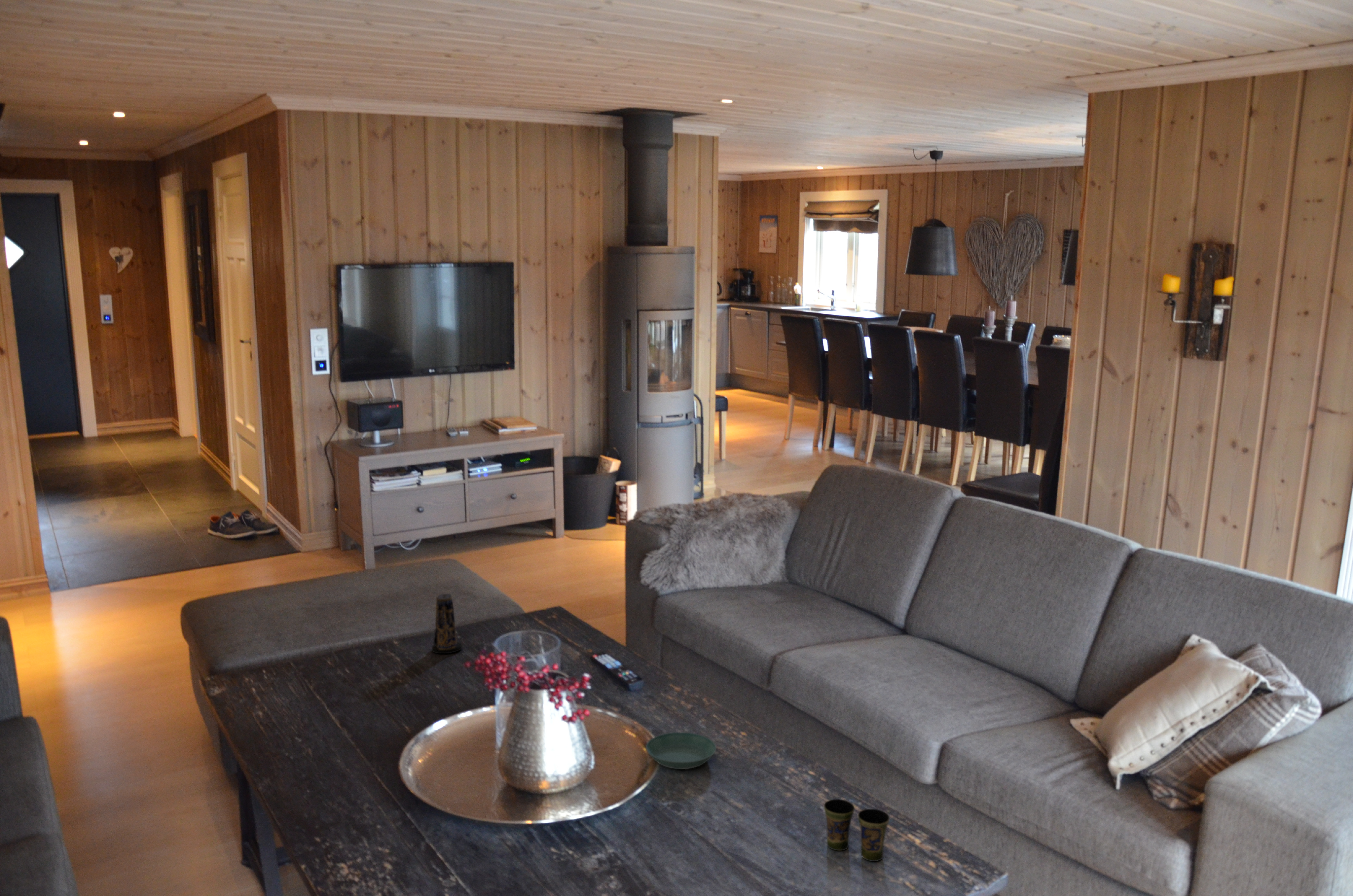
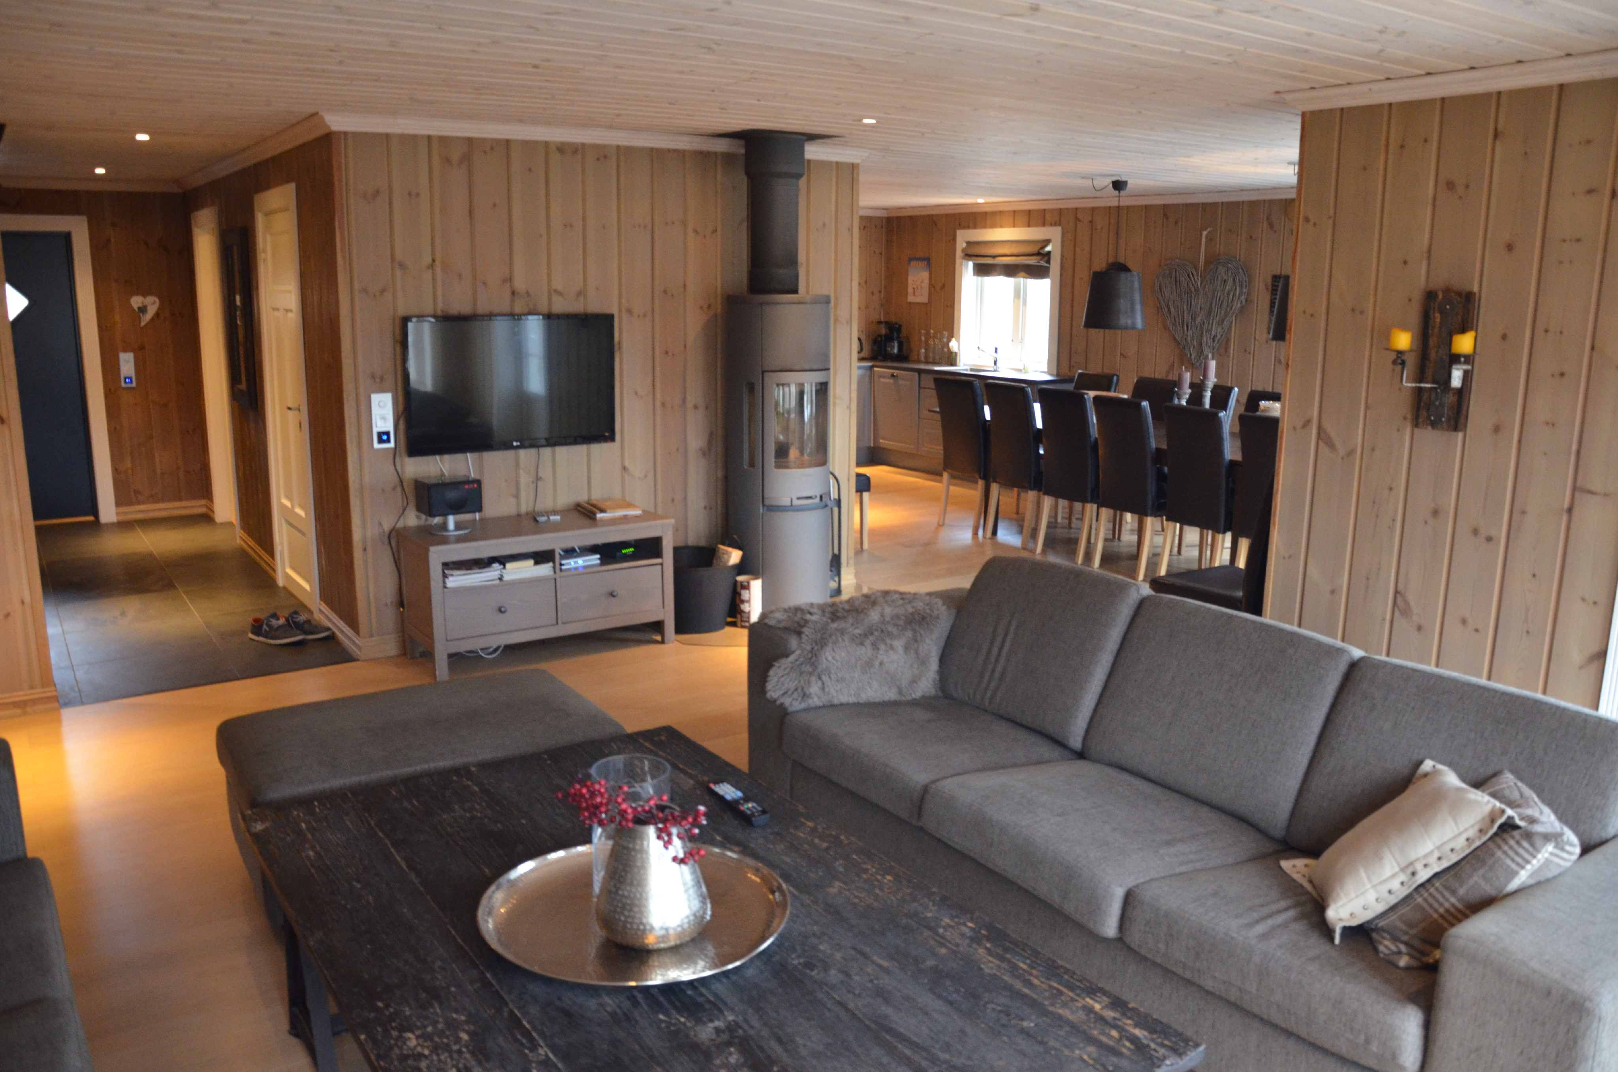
- cup [823,799,890,862]
- candle [431,593,462,654]
- saucer [645,732,717,770]
